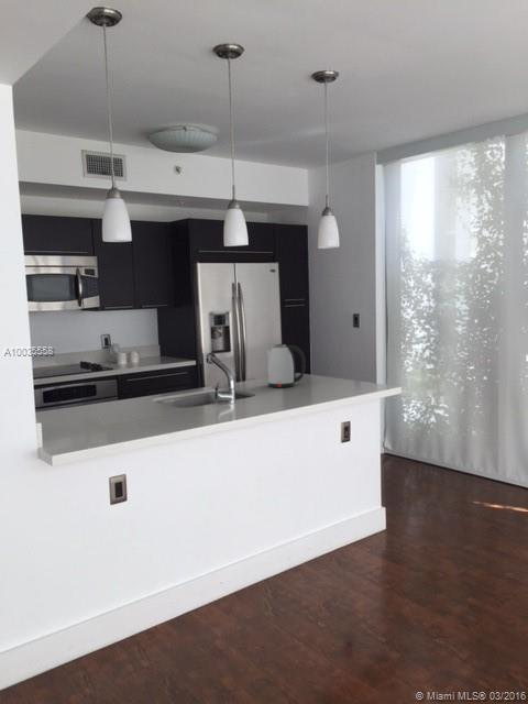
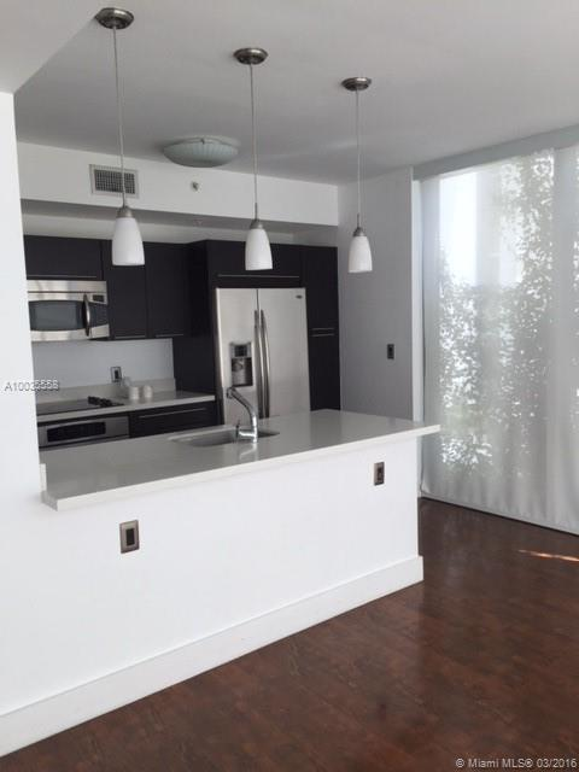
- kettle [265,343,306,388]
